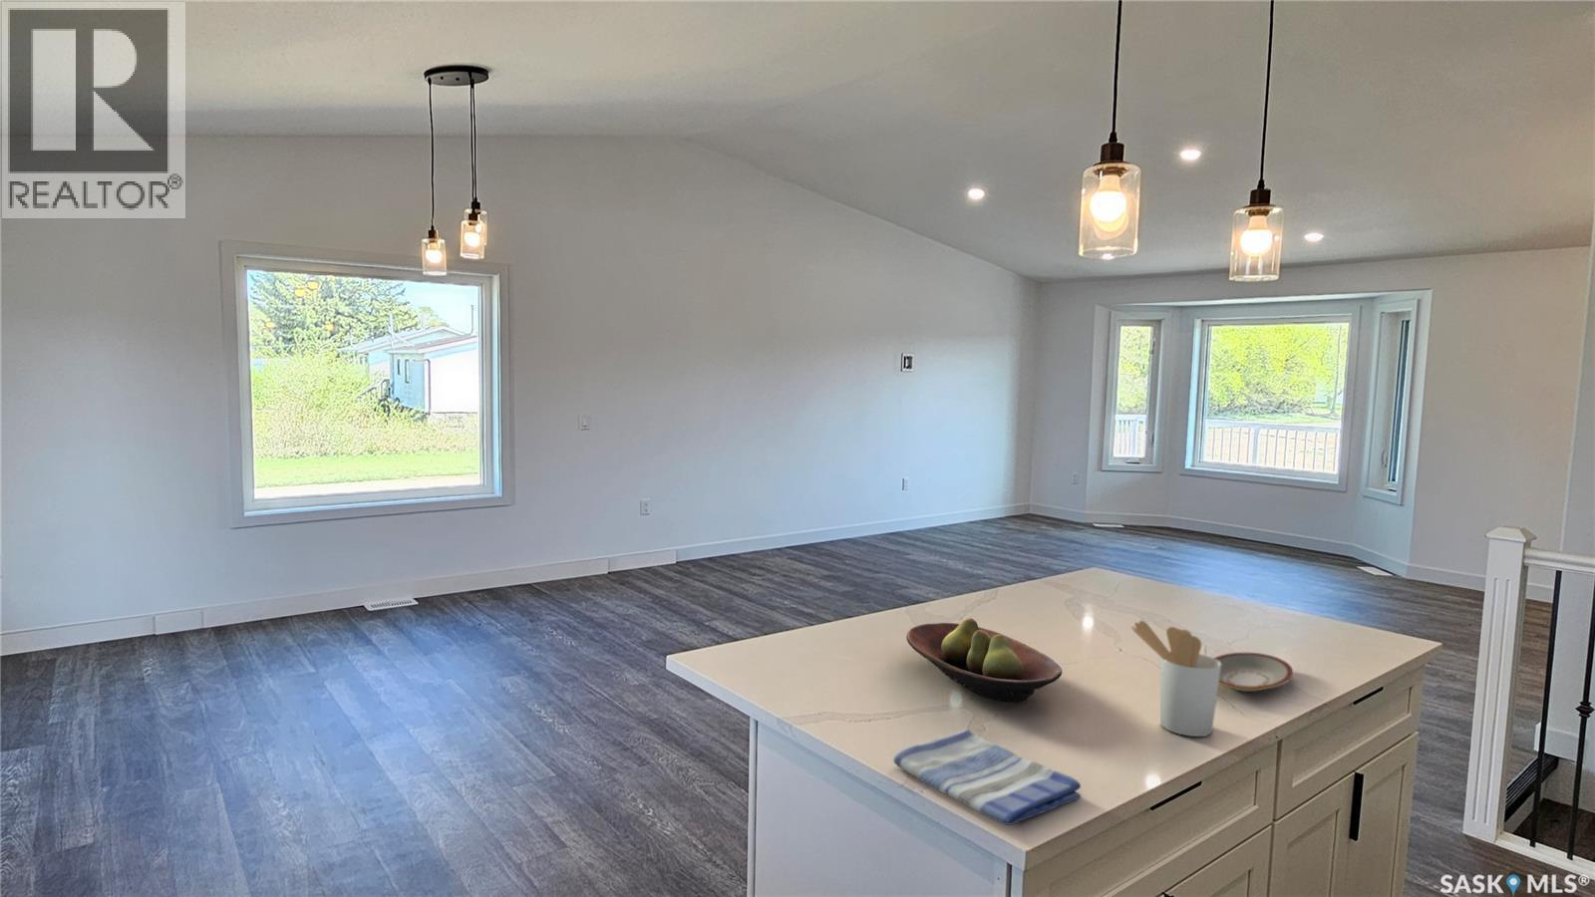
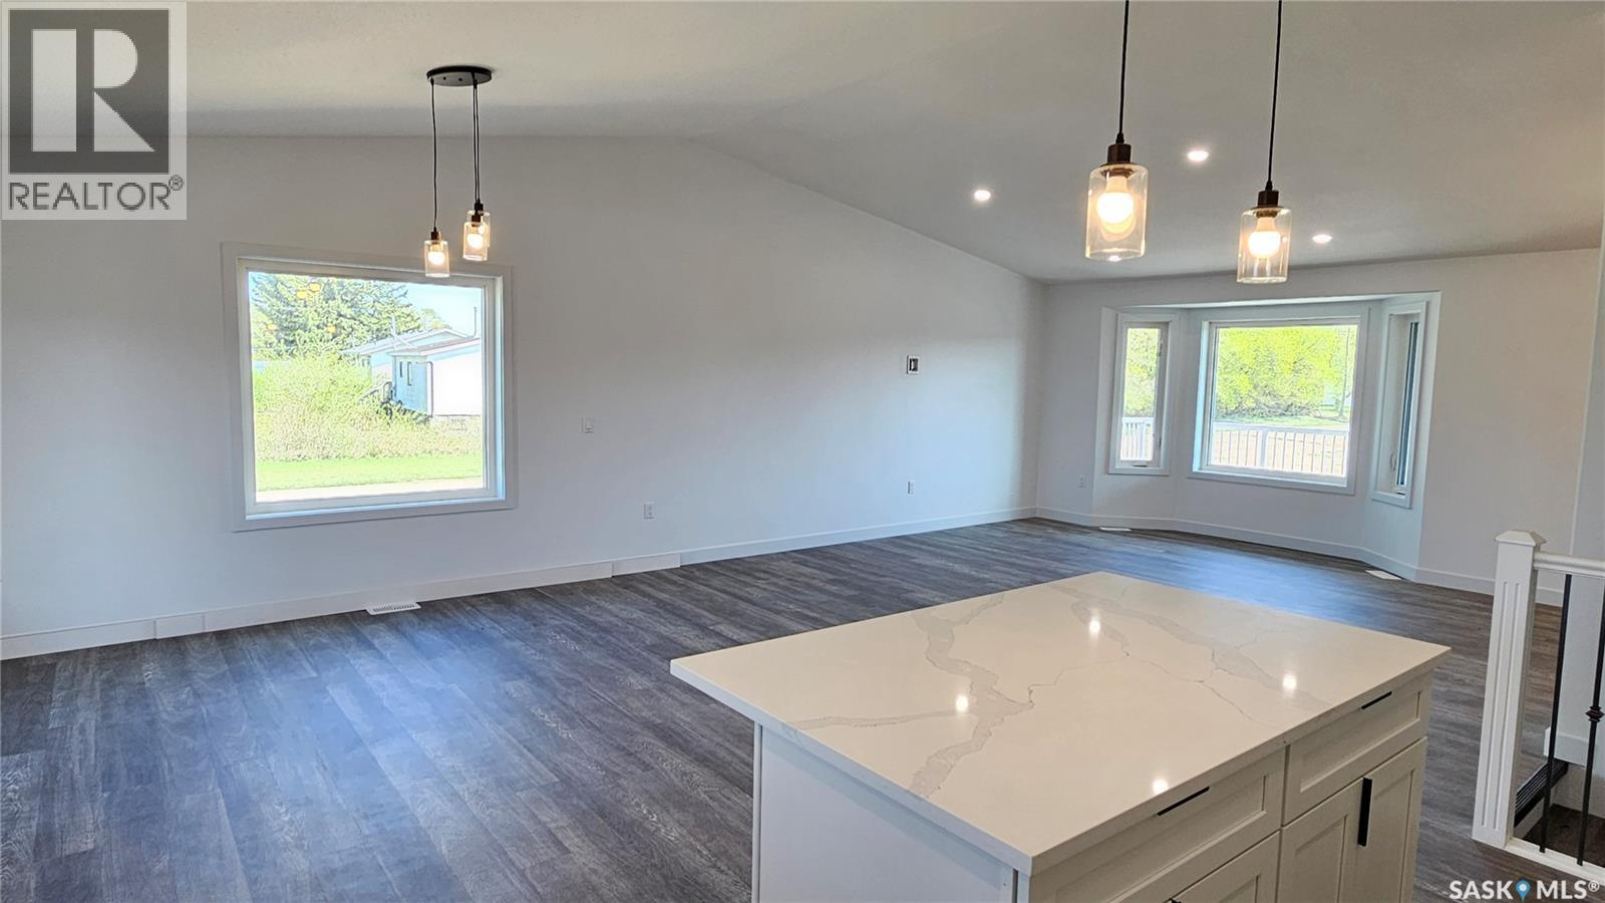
- plate [1213,652,1294,692]
- fruit bowl [905,618,1063,703]
- dish towel [892,728,1081,826]
- utensil holder [1131,620,1221,737]
